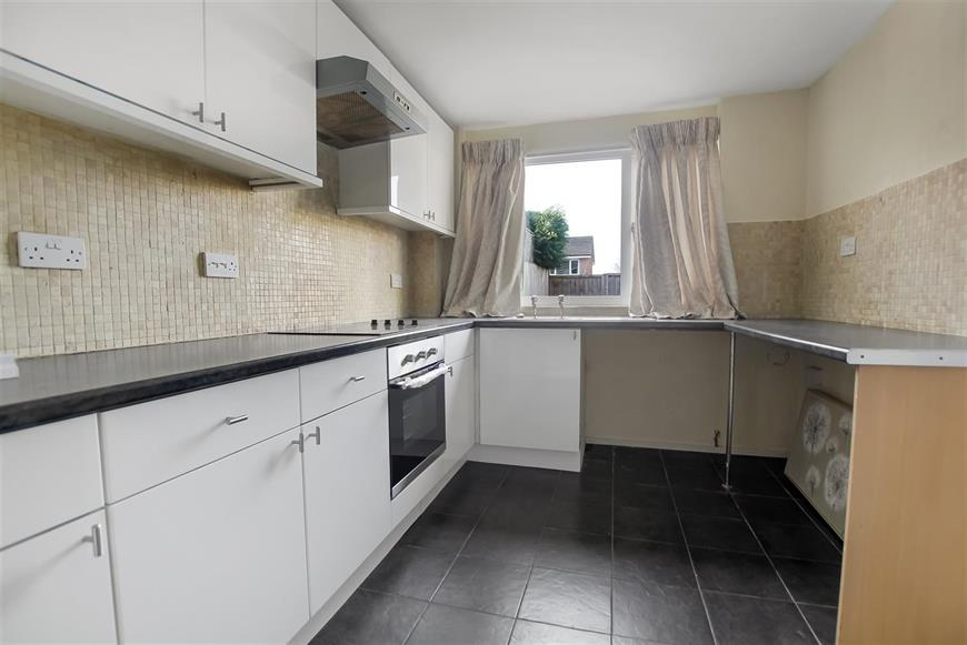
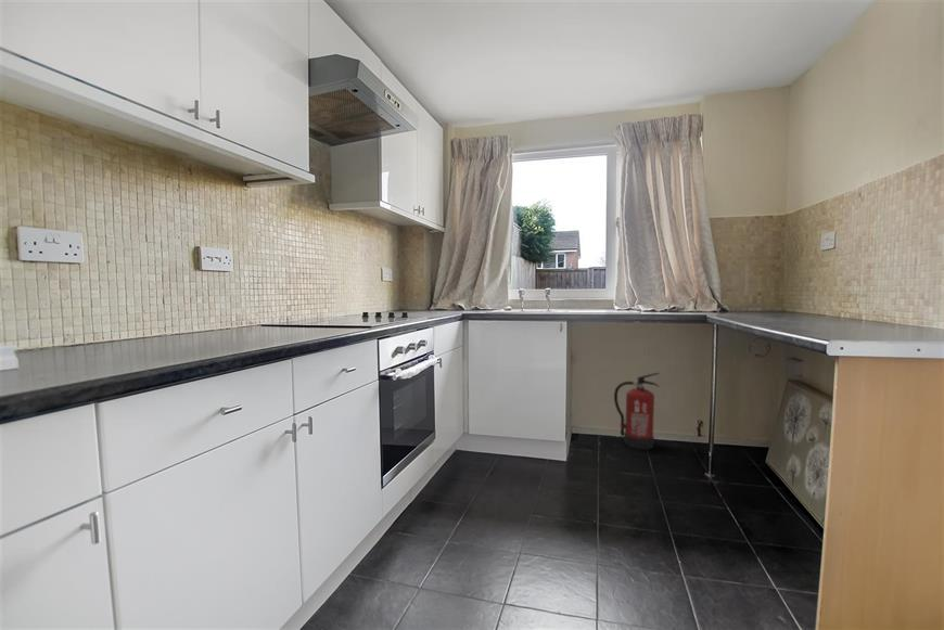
+ fire extinguisher [613,372,661,450]
